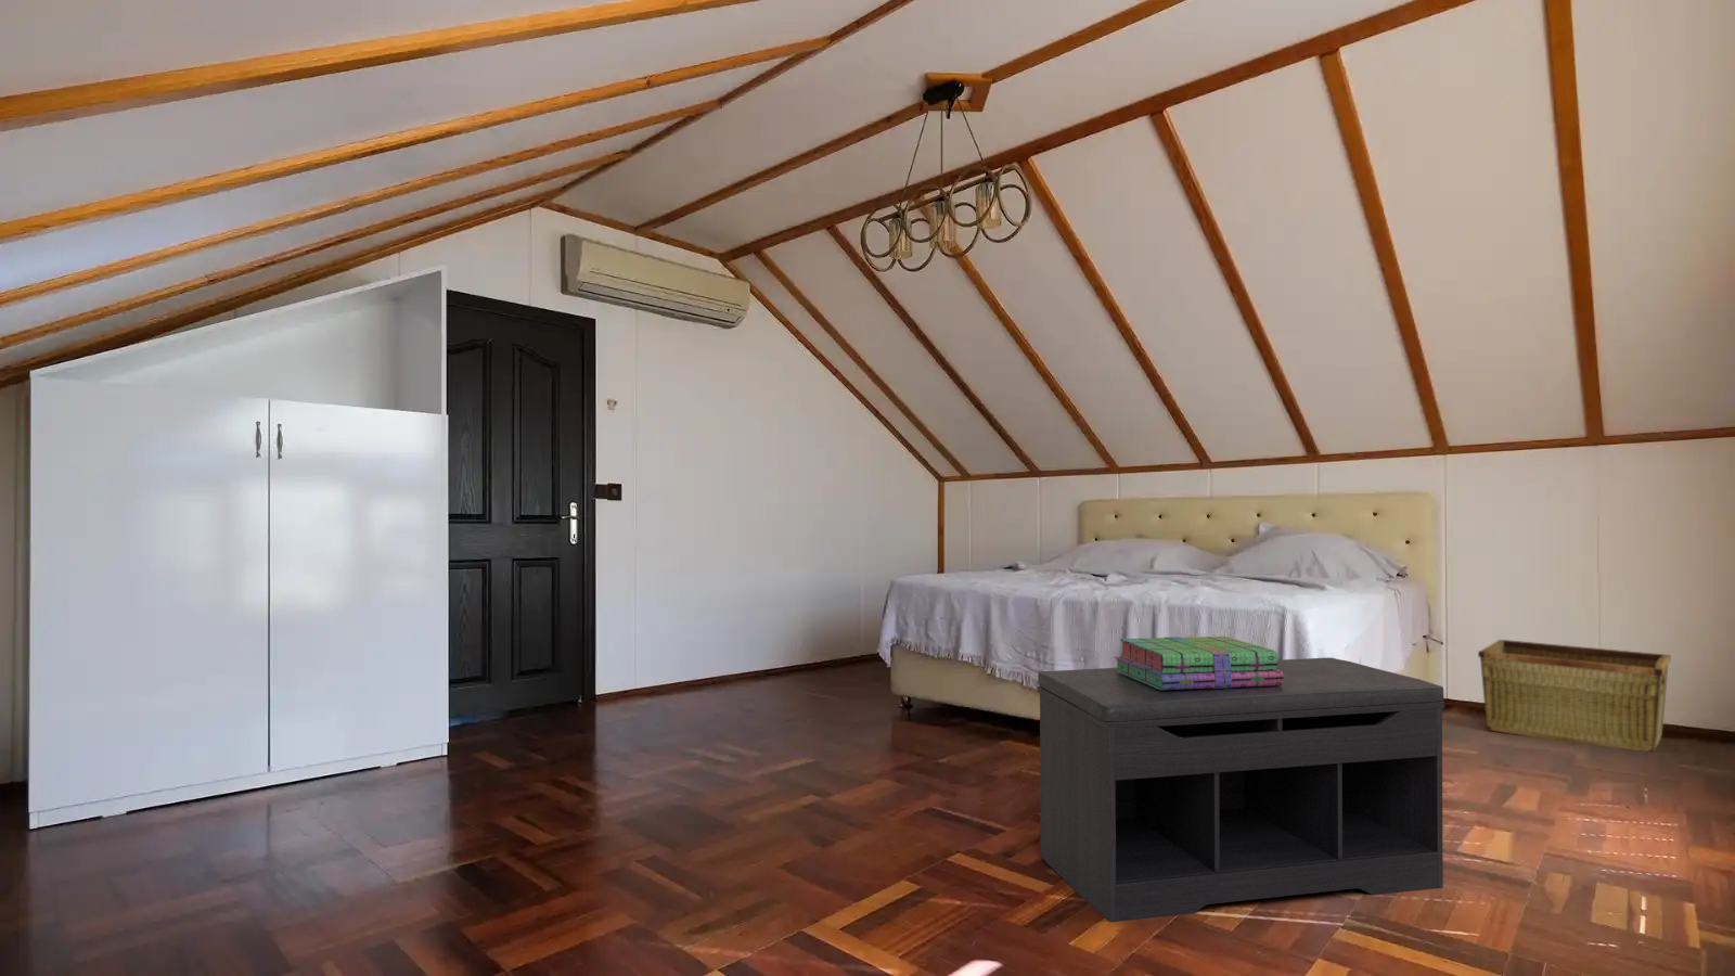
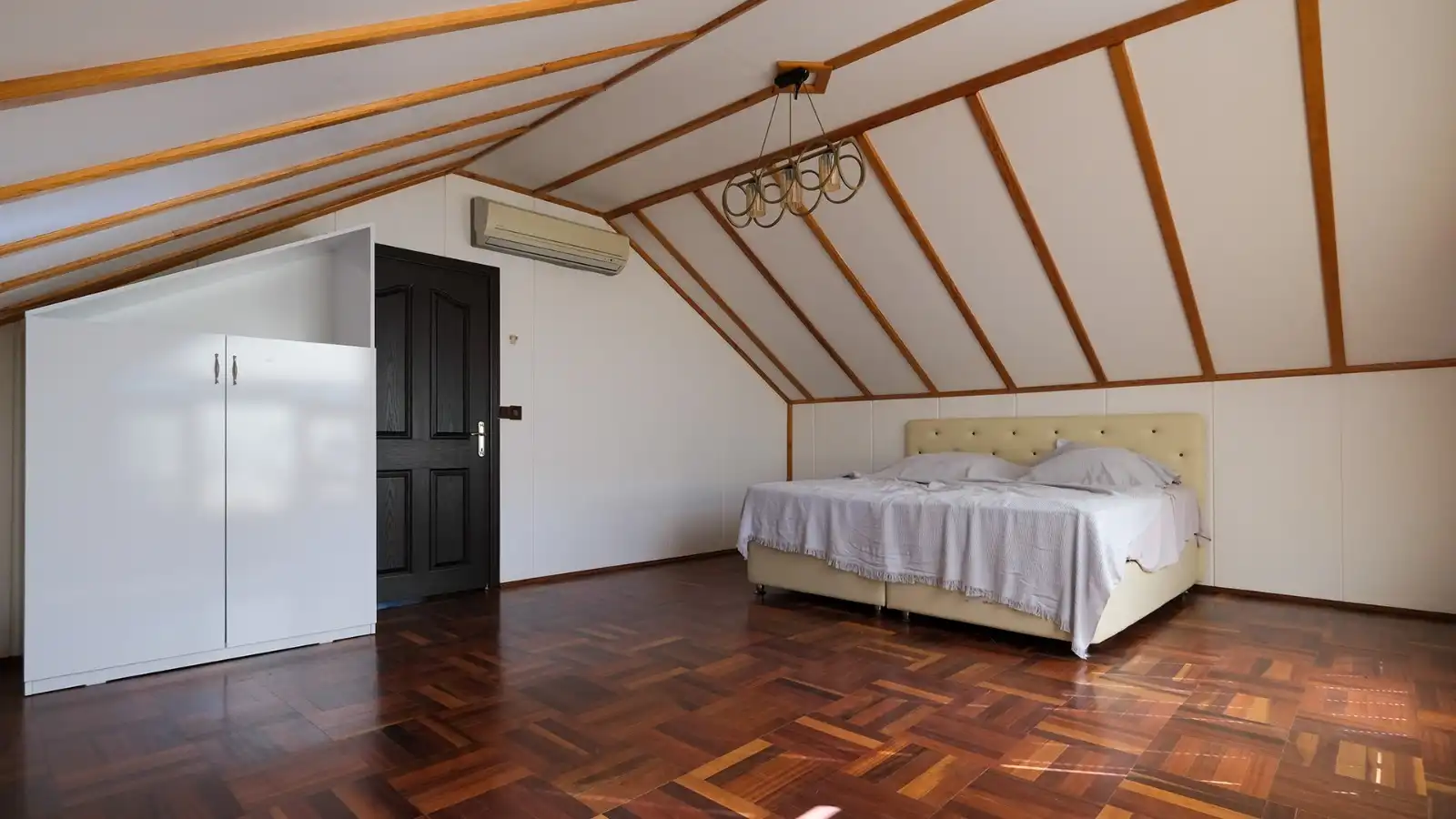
- bench [1037,657,1445,924]
- hamper [1476,639,1672,753]
- stack of books [1114,635,1283,690]
